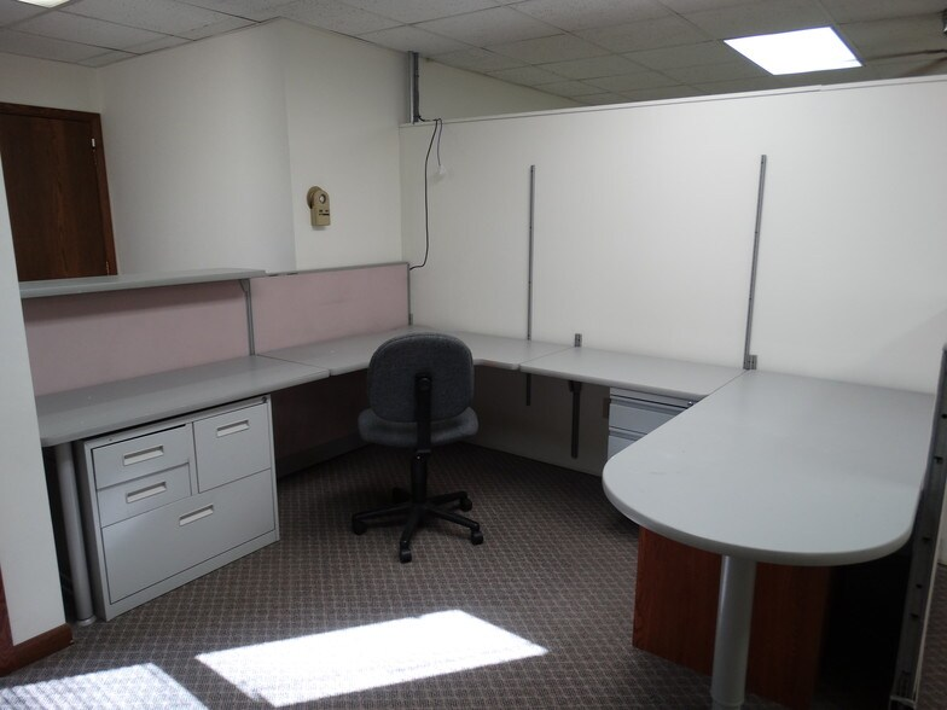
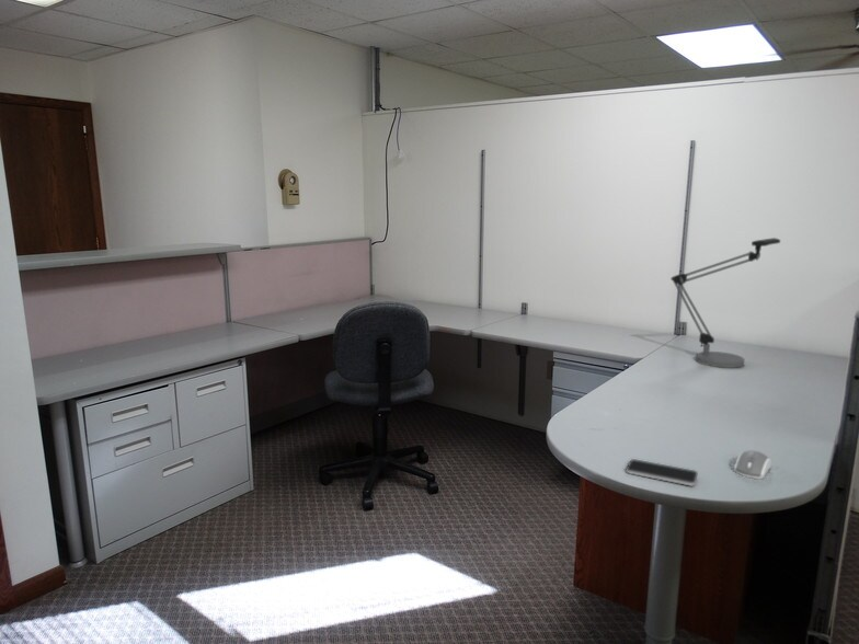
+ smartphone [625,458,699,487]
+ computer mouse [733,450,772,480]
+ desk lamp [669,237,781,369]
